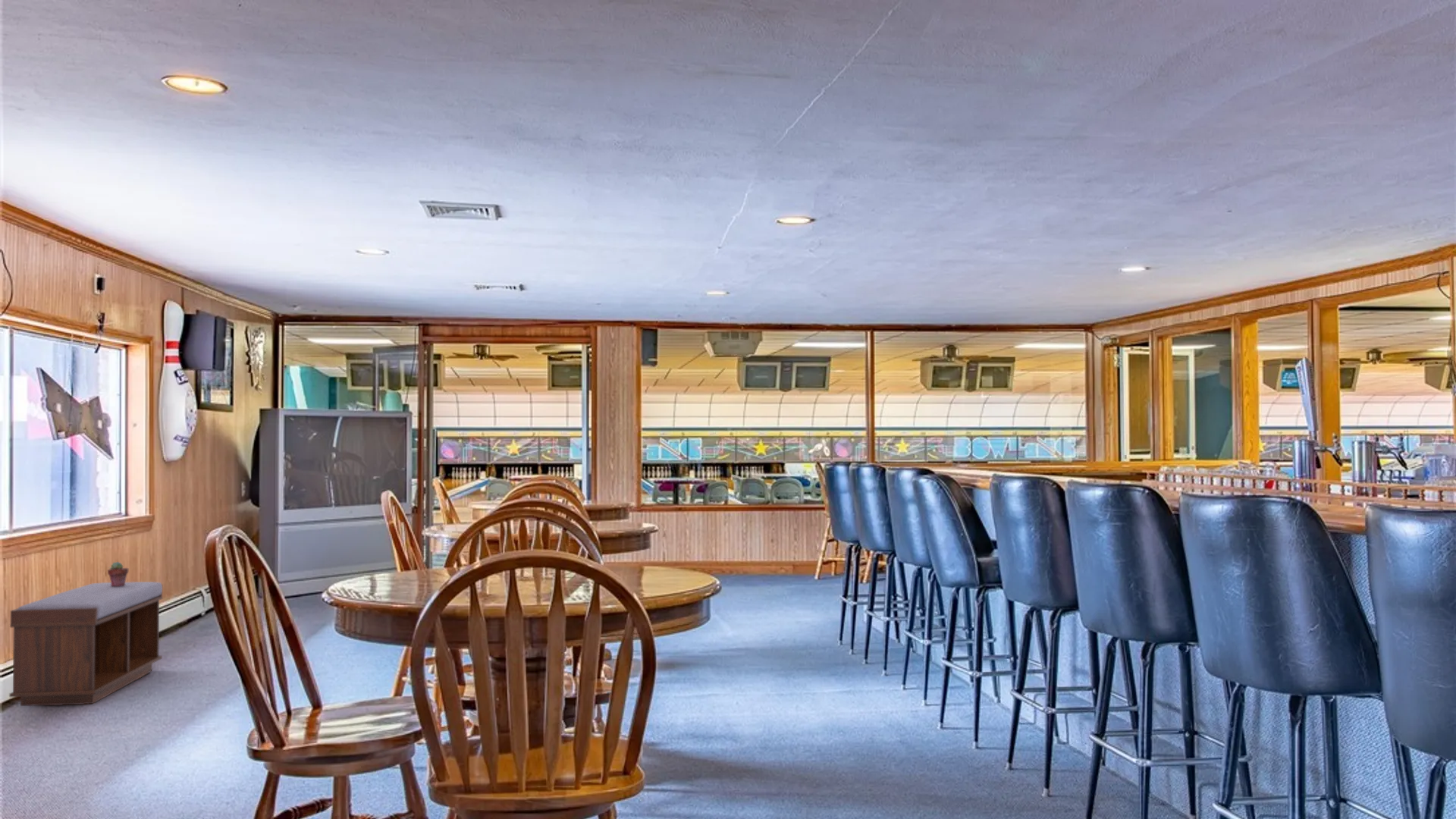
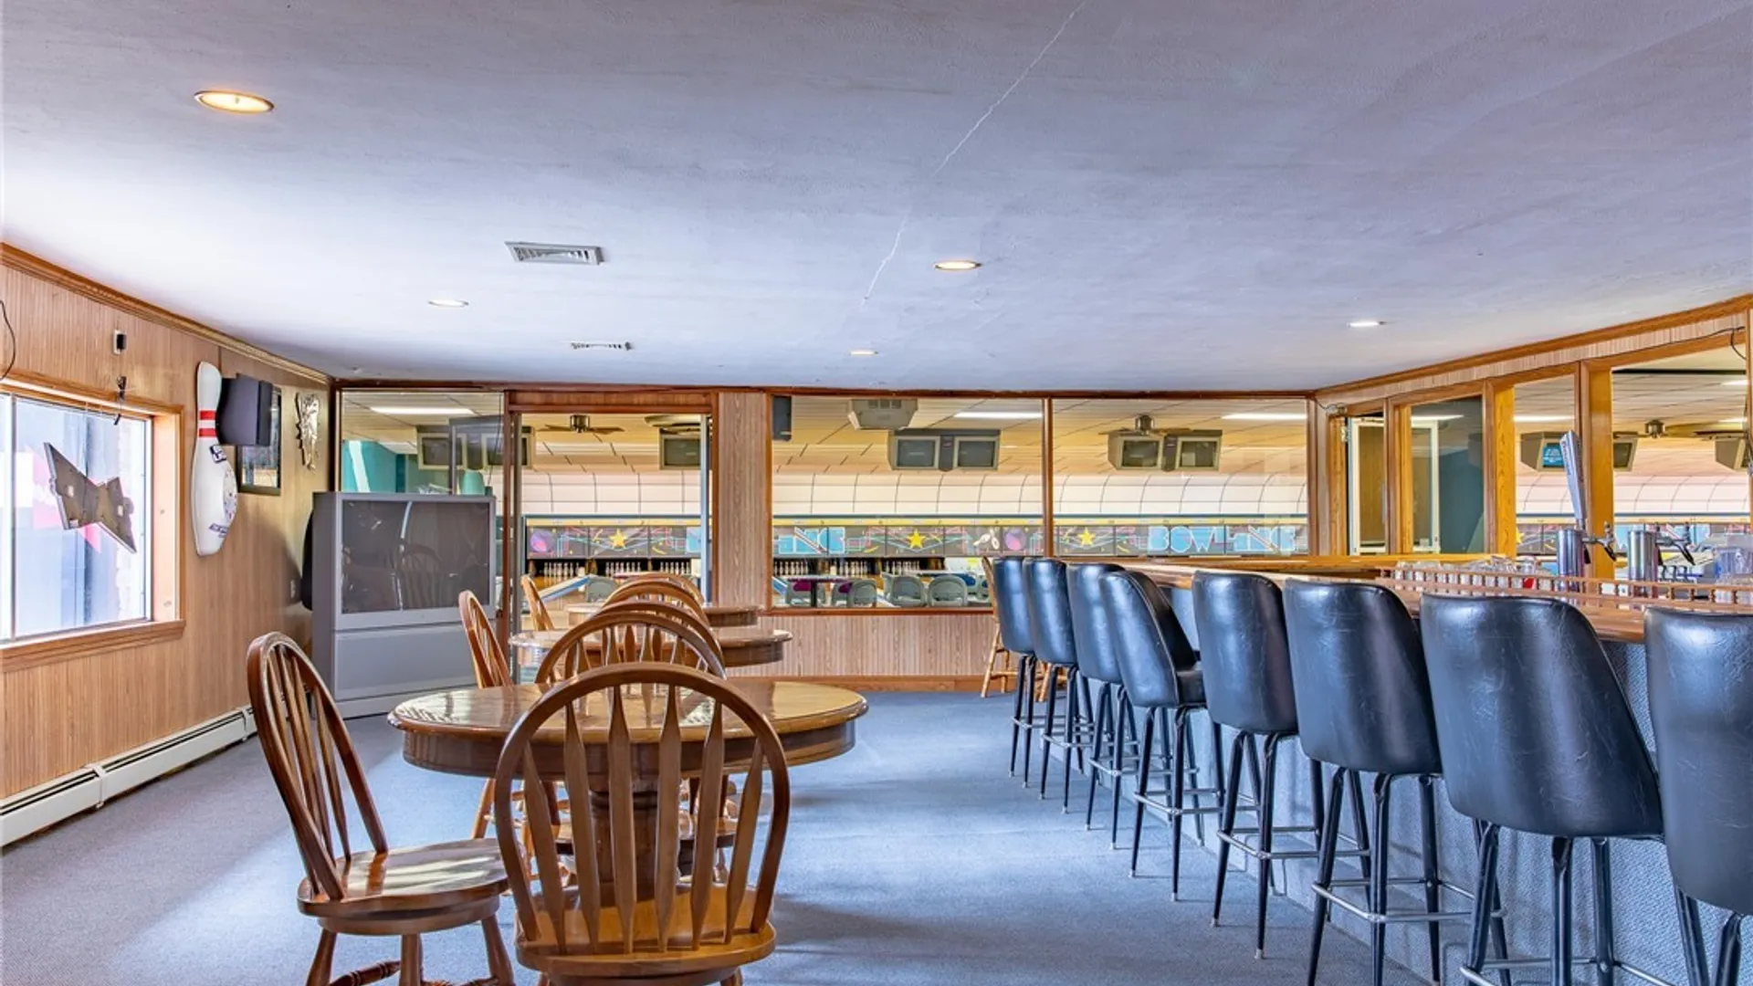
- bench [8,581,163,707]
- potted succulent [107,561,129,587]
